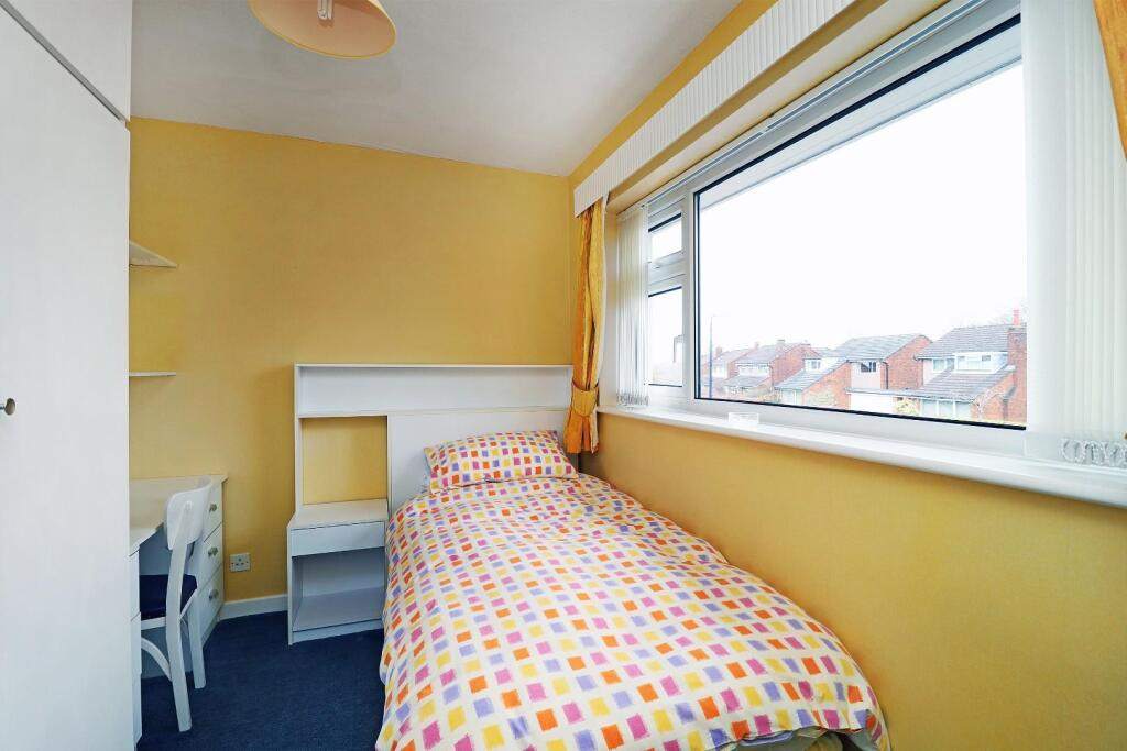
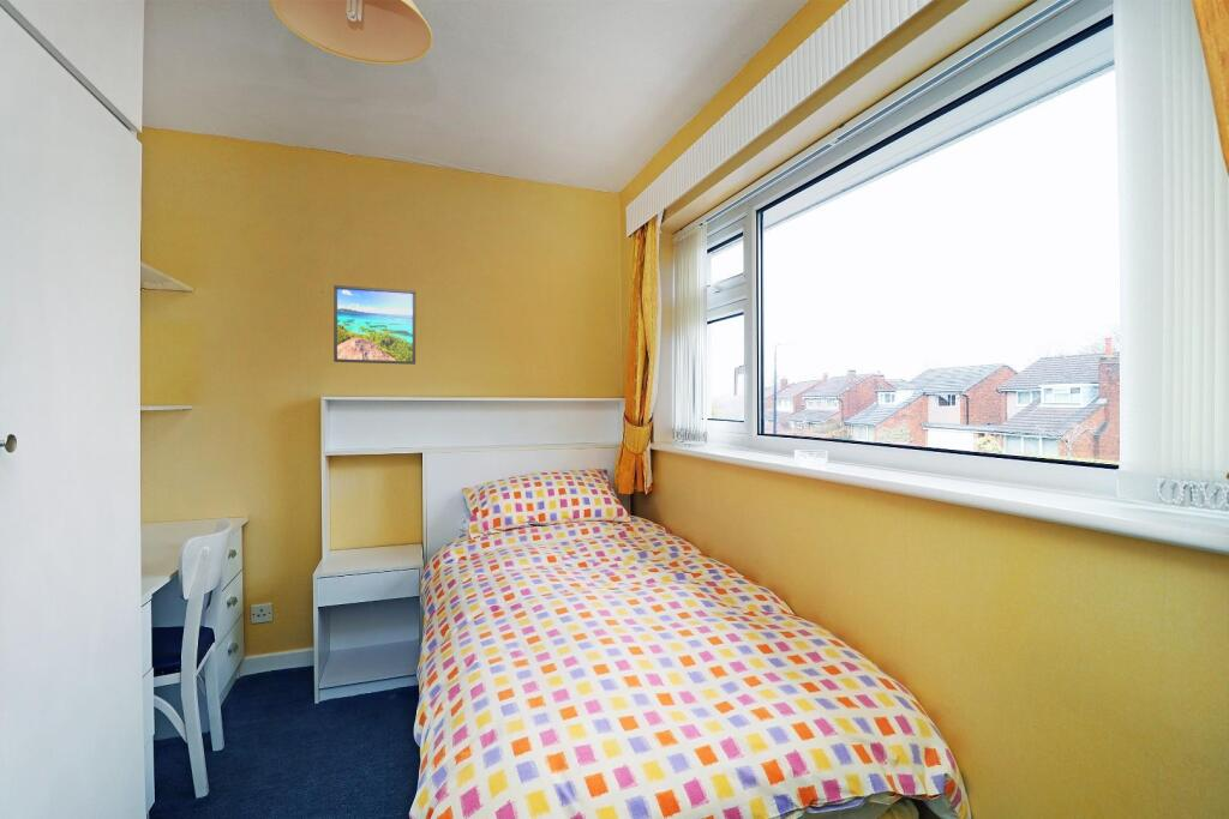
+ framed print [332,284,416,366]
